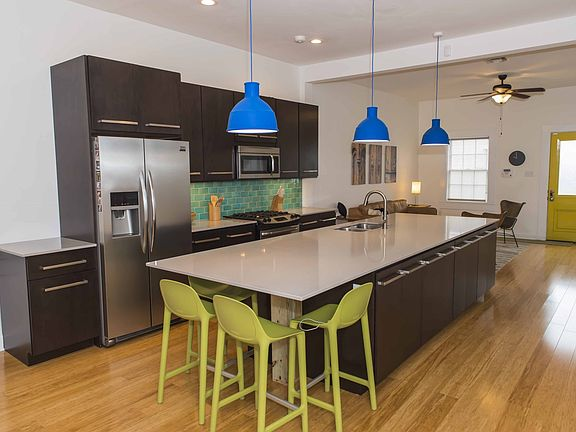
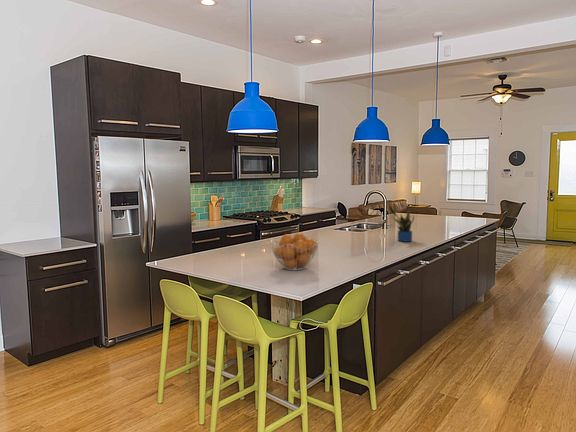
+ potted plant [387,203,415,243]
+ fruit basket [270,232,319,271]
